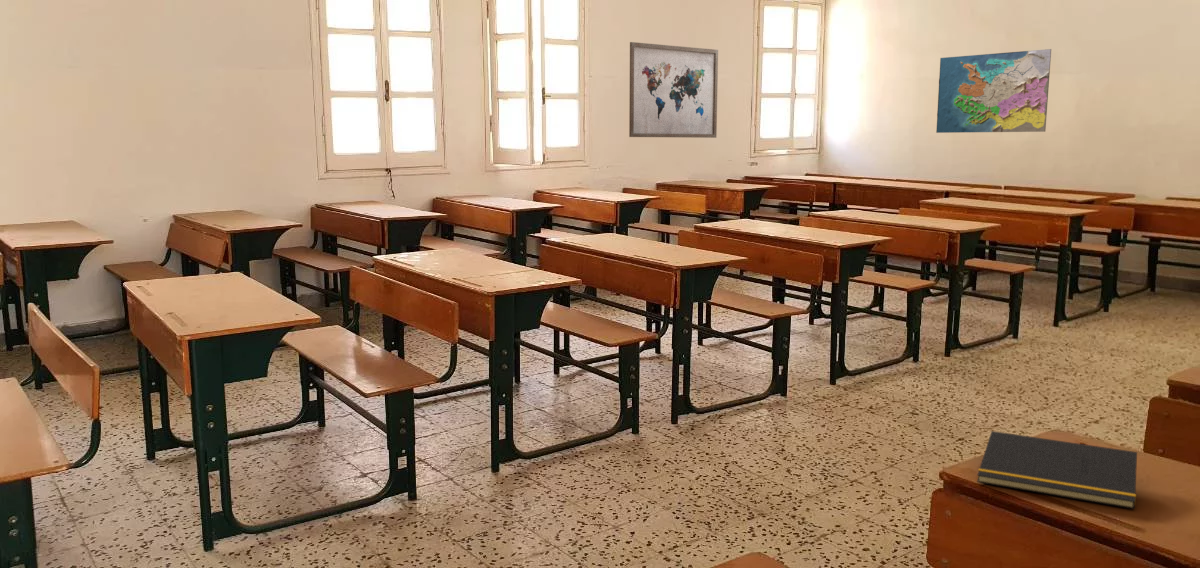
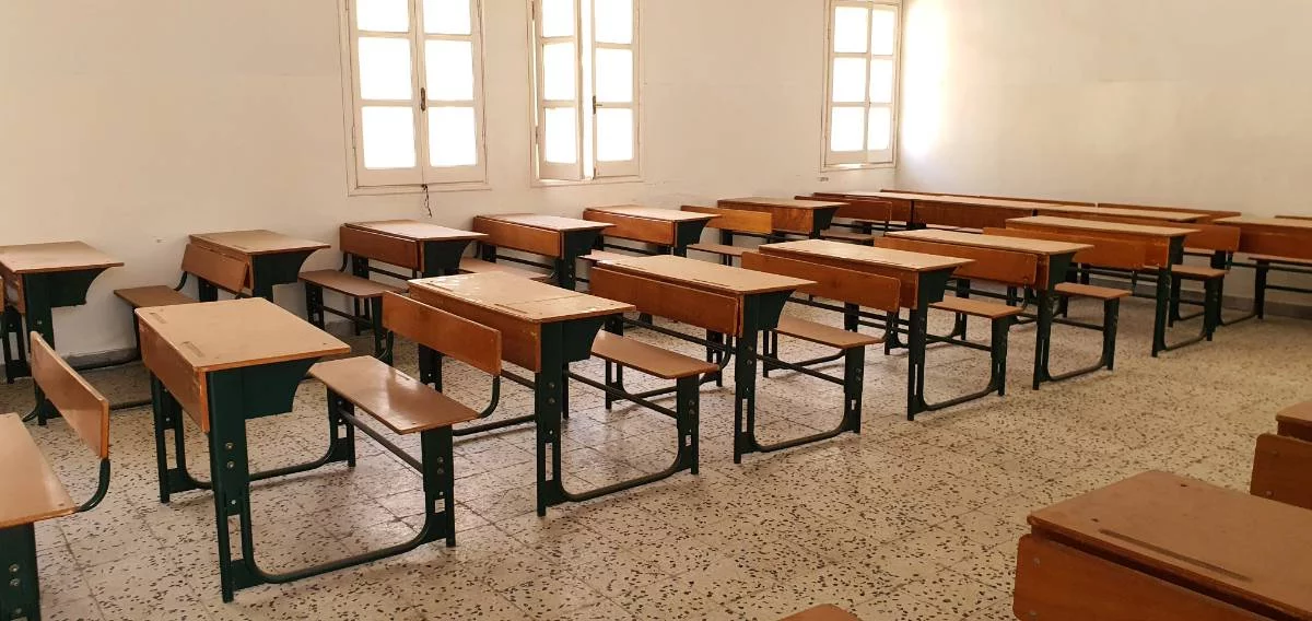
- map [935,48,1052,134]
- wall art [628,41,719,139]
- notepad [976,430,1138,510]
